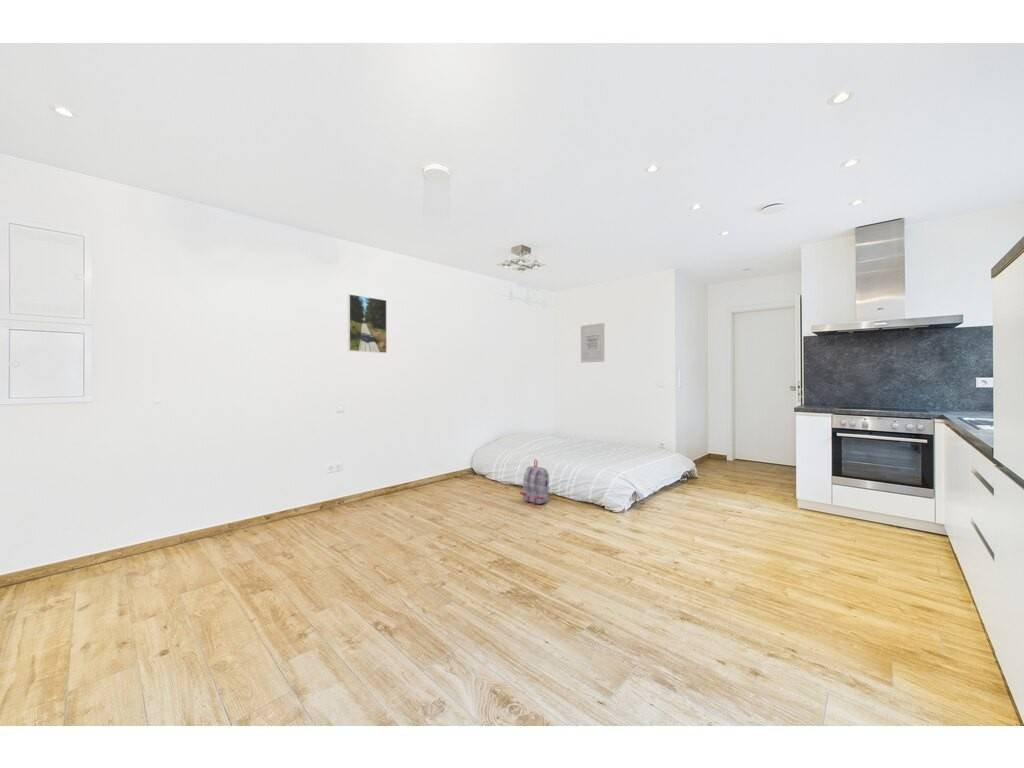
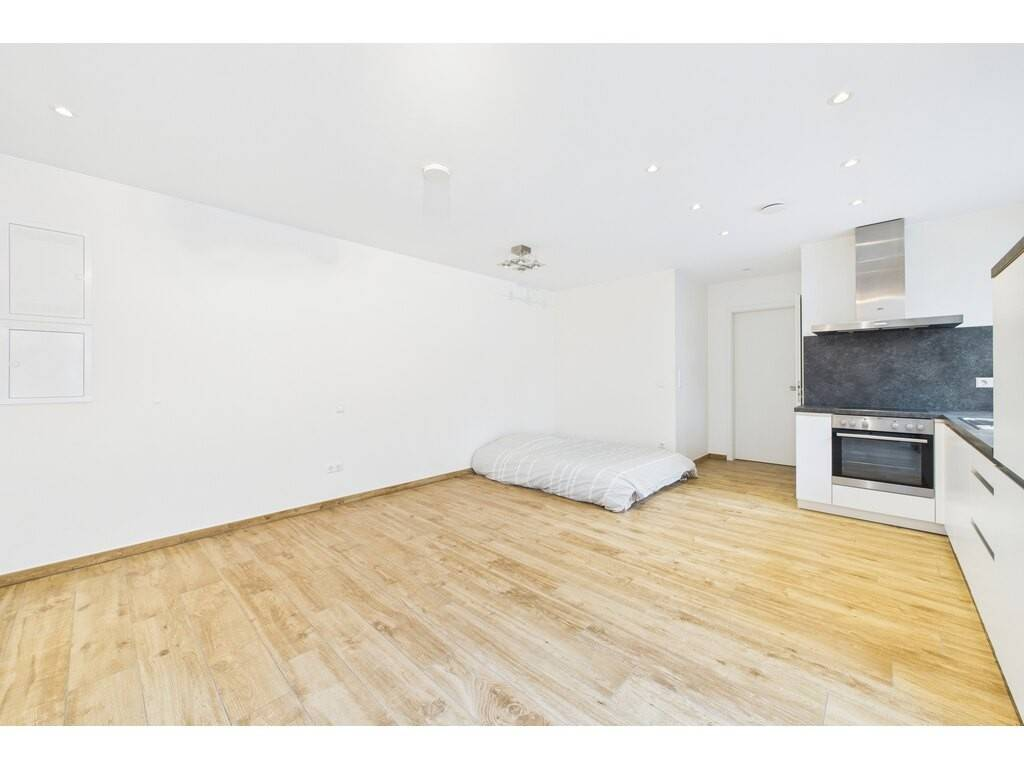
- backpack [519,459,550,505]
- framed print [347,293,388,354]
- wall art [580,322,605,364]
